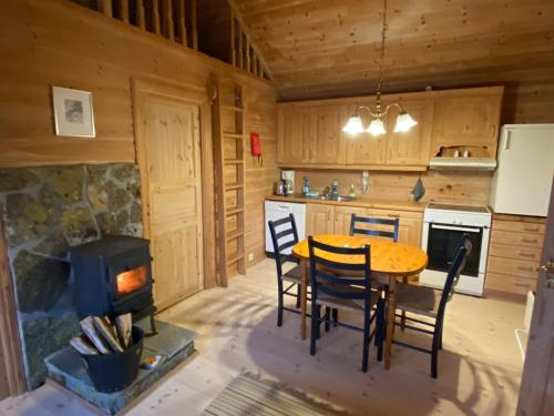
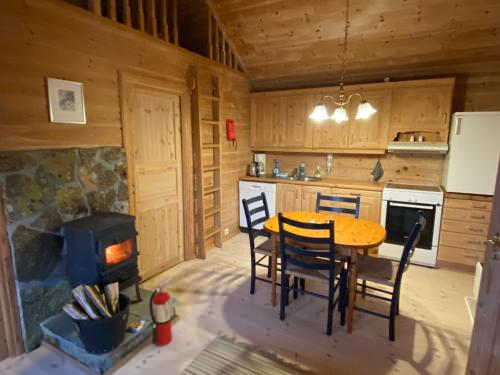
+ fire extinguisher [148,275,174,347]
